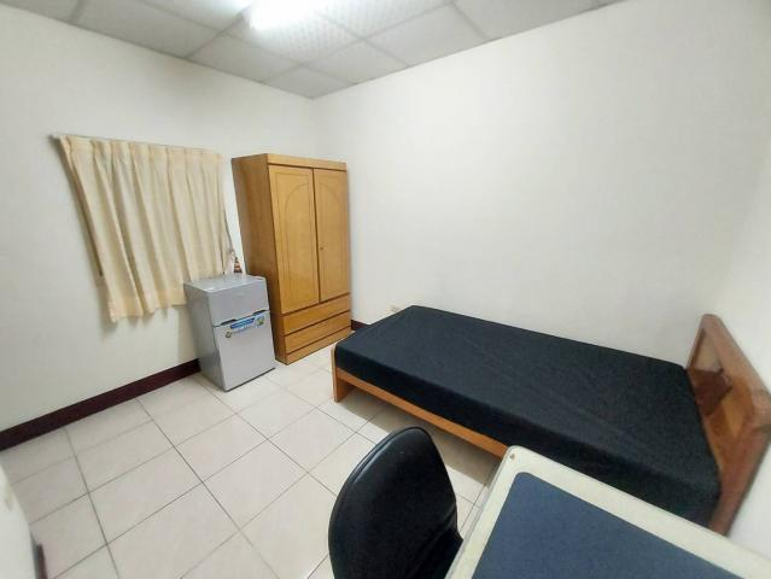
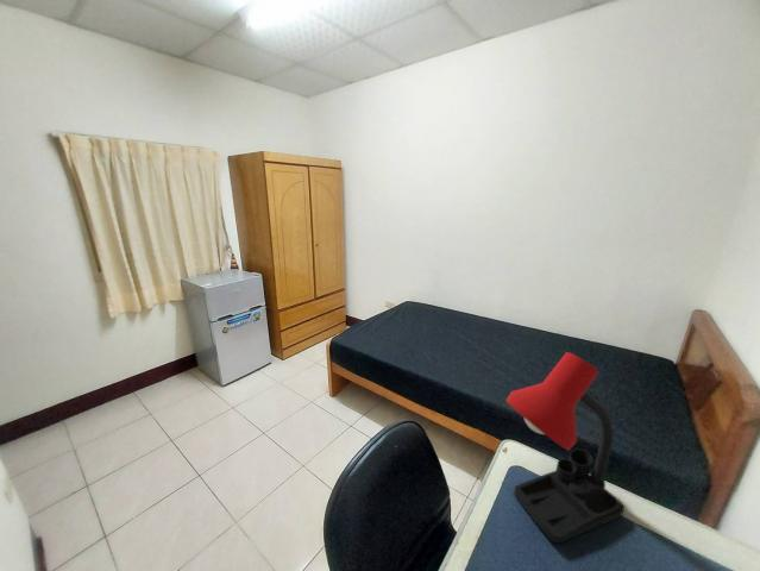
+ desk lamp [504,351,626,545]
